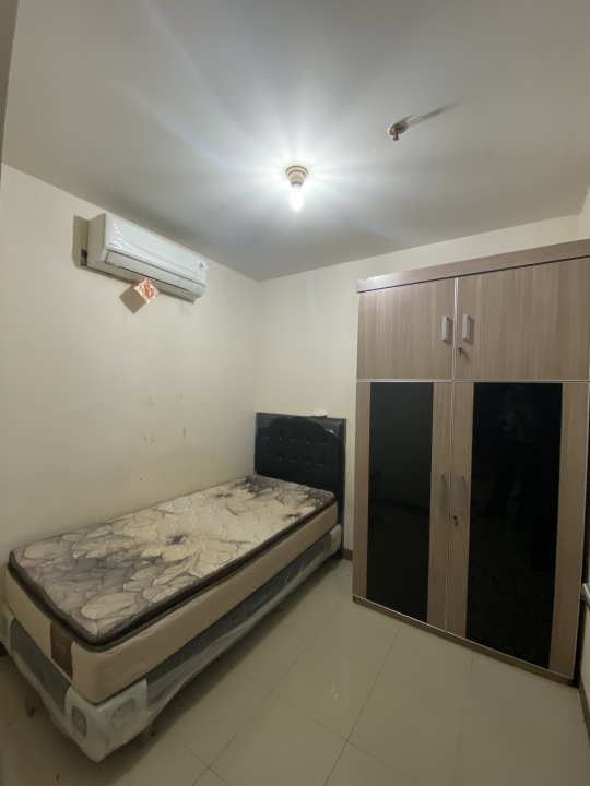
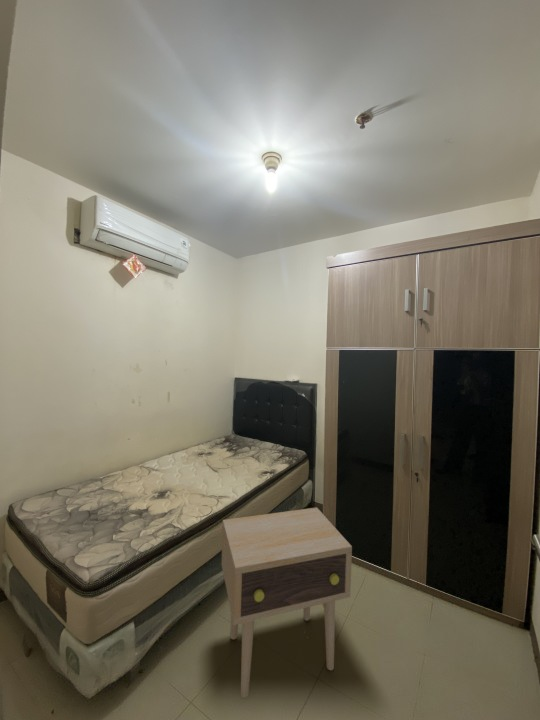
+ side table [221,506,353,699]
